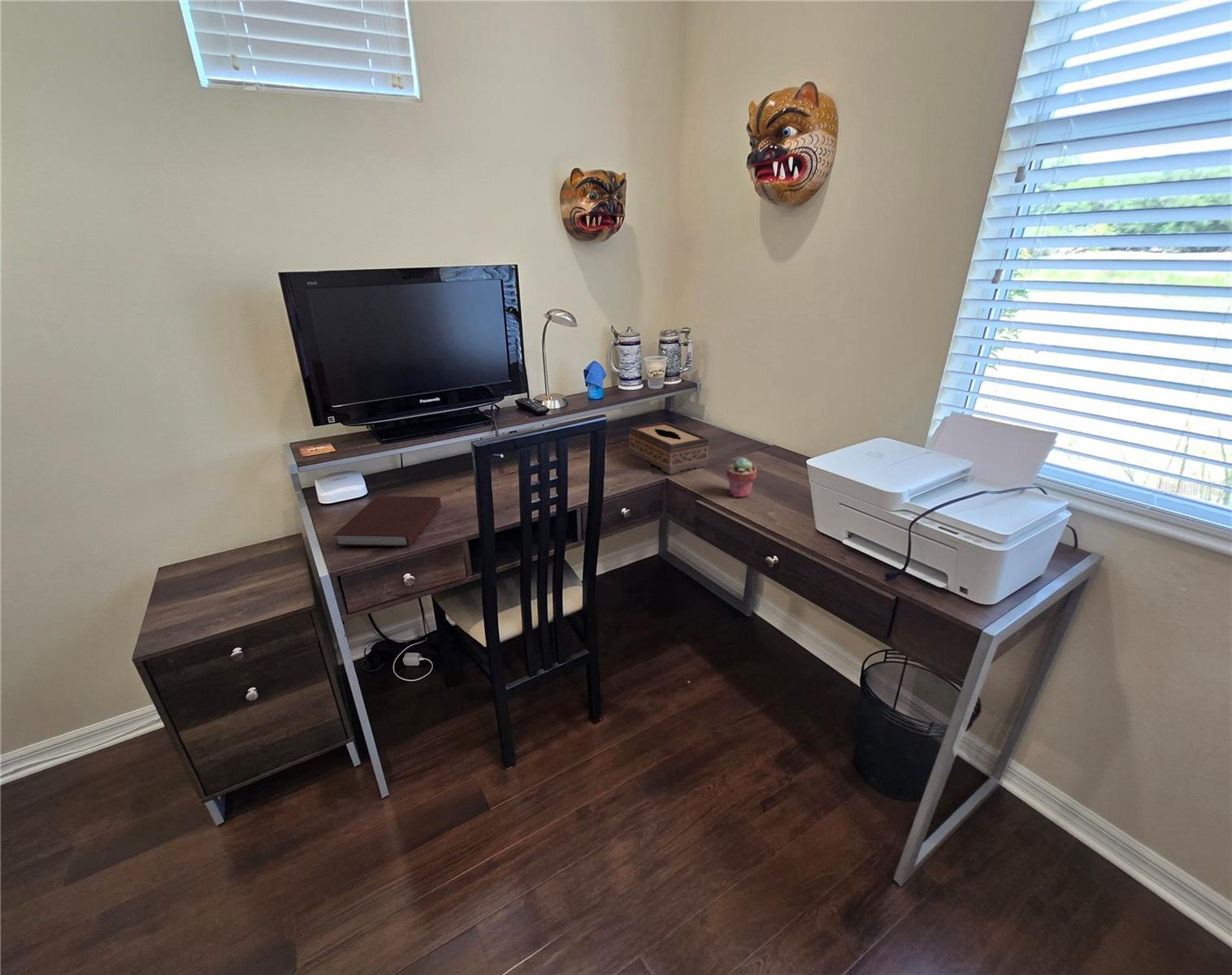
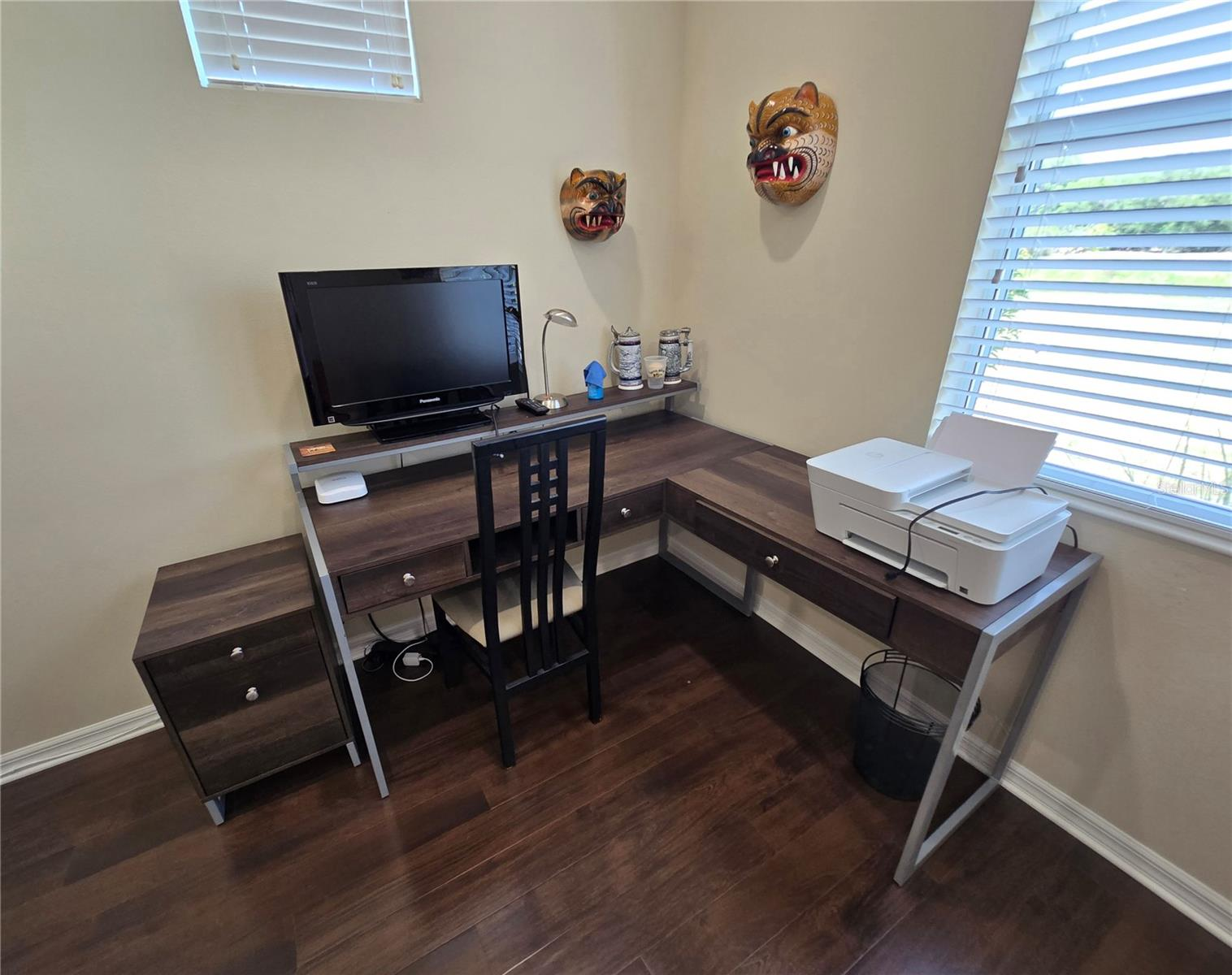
- tissue box [628,421,709,475]
- notebook [333,496,441,548]
- potted succulent [726,457,757,498]
